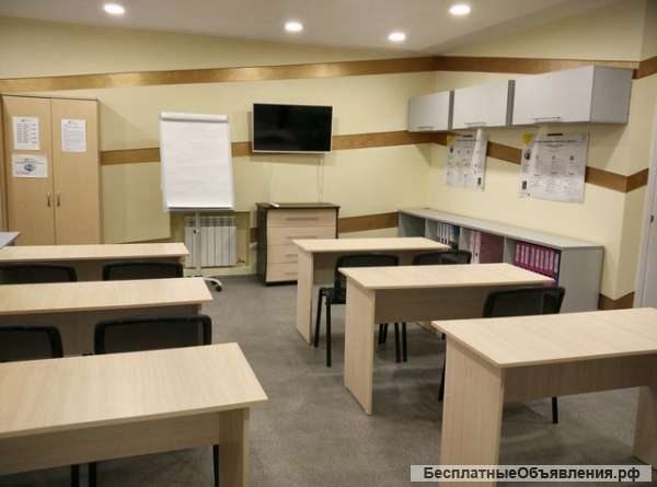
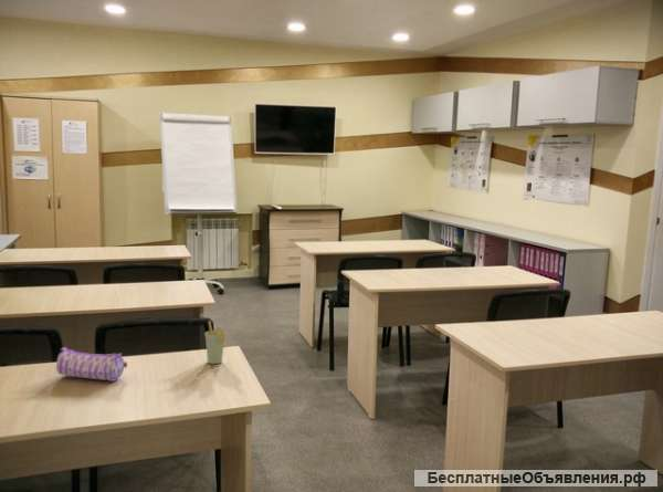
+ pencil case [55,346,128,381]
+ cup [204,320,227,365]
